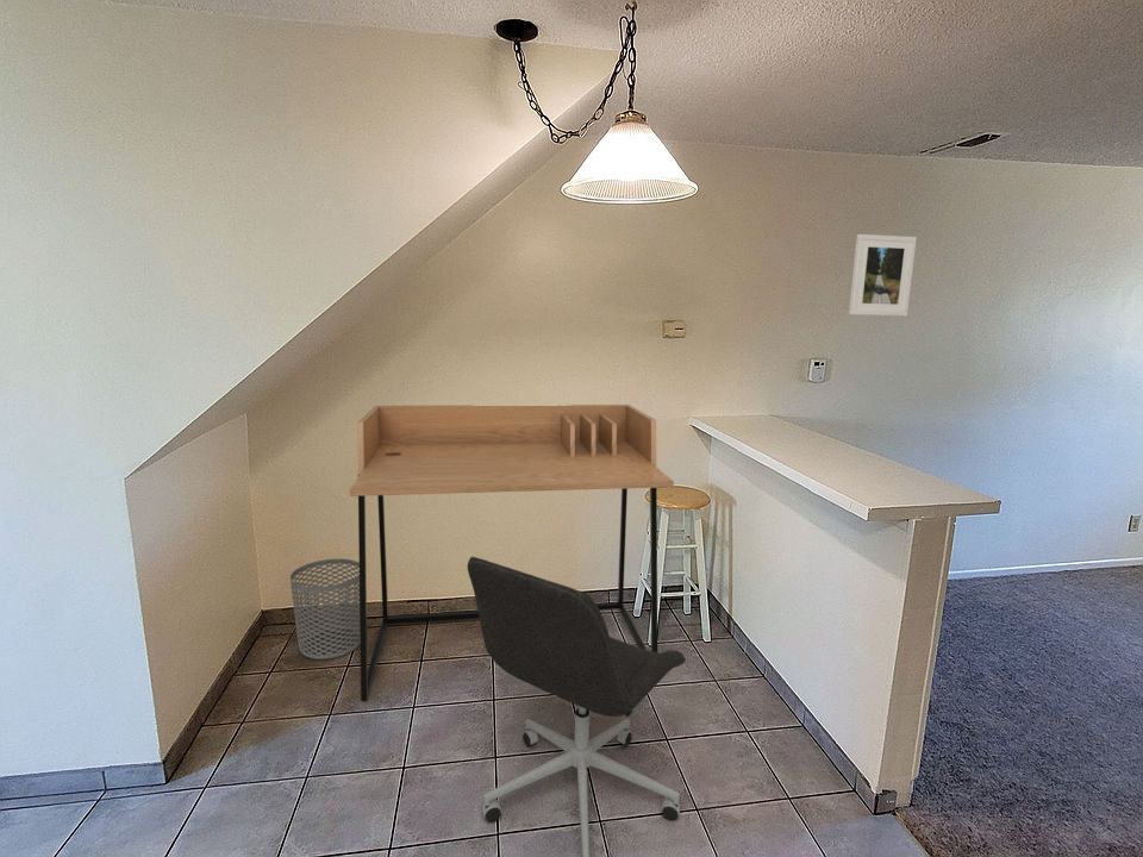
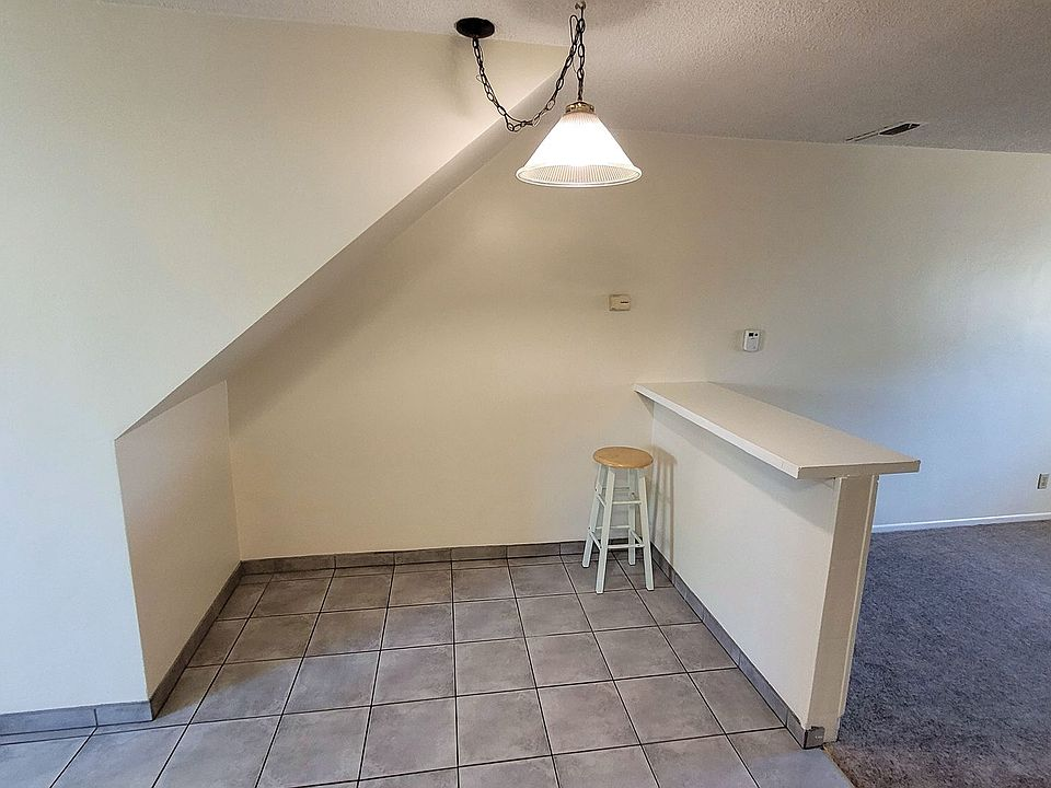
- waste bin [289,557,361,661]
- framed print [848,233,918,317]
- office chair [467,556,687,857]
- desk [349,404,675,702]
